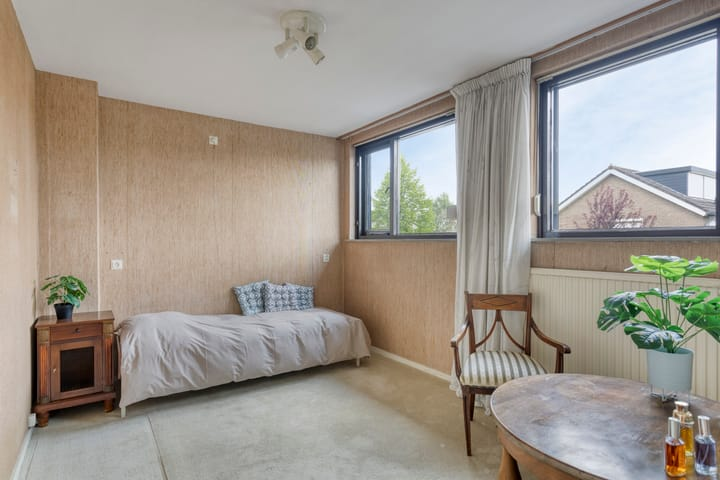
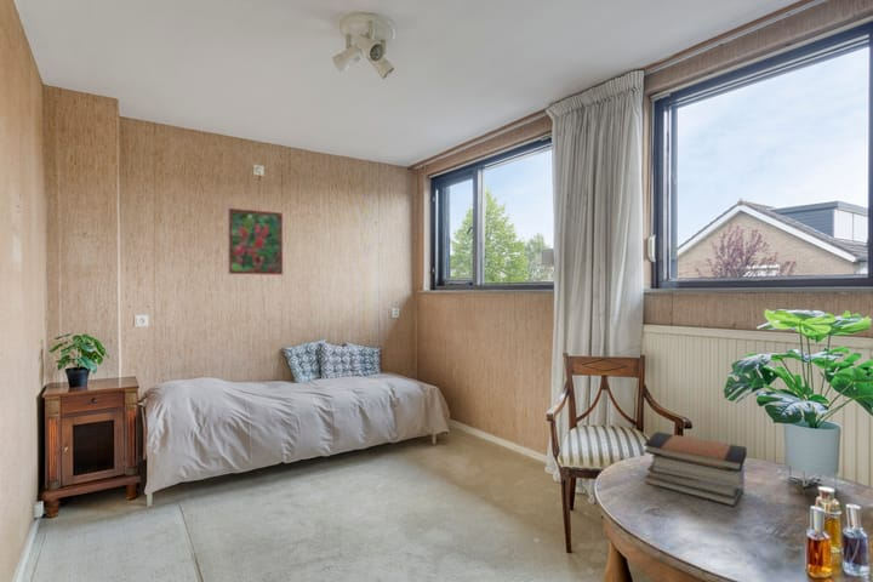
+ book stack [643,430,748,508]
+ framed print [227,206,284,276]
